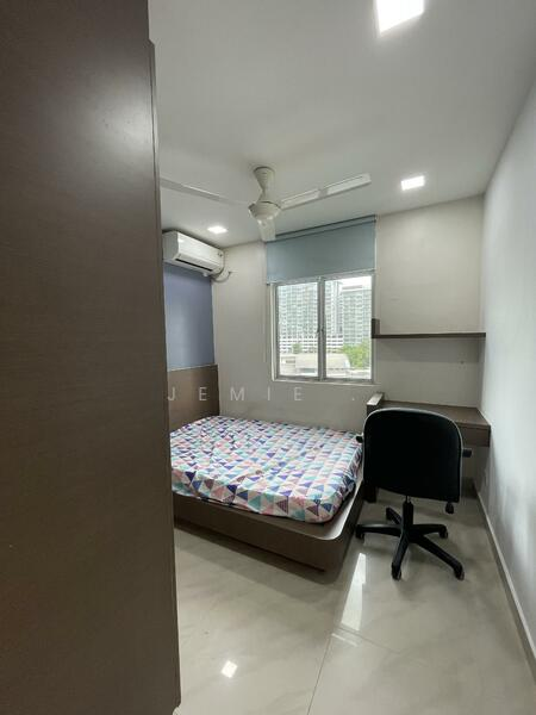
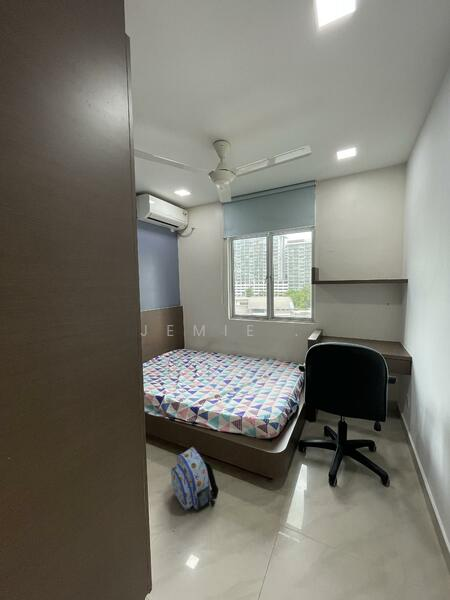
+ backpack [170,445,220,512]
